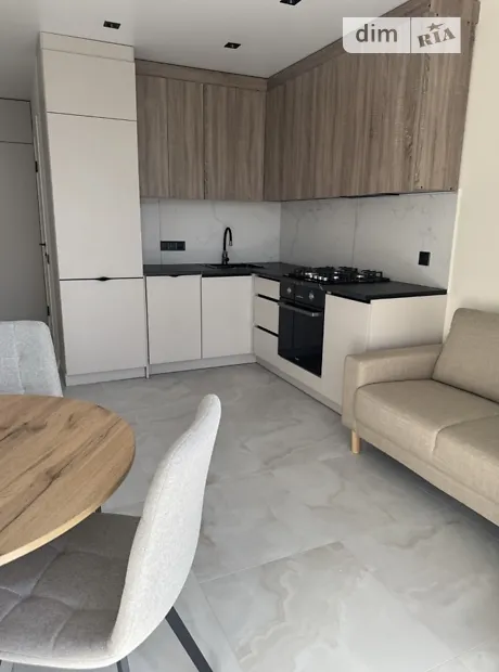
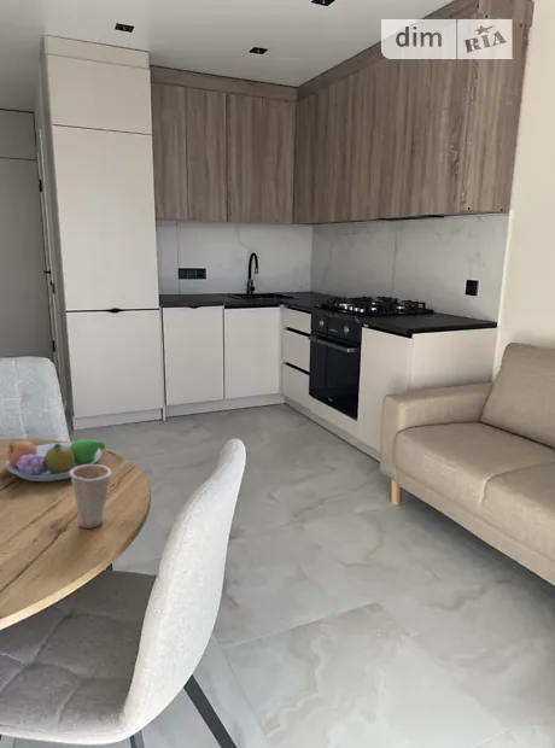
+ cup [70,463,113,530]
+ fruit bowl [5,438,106,483]
